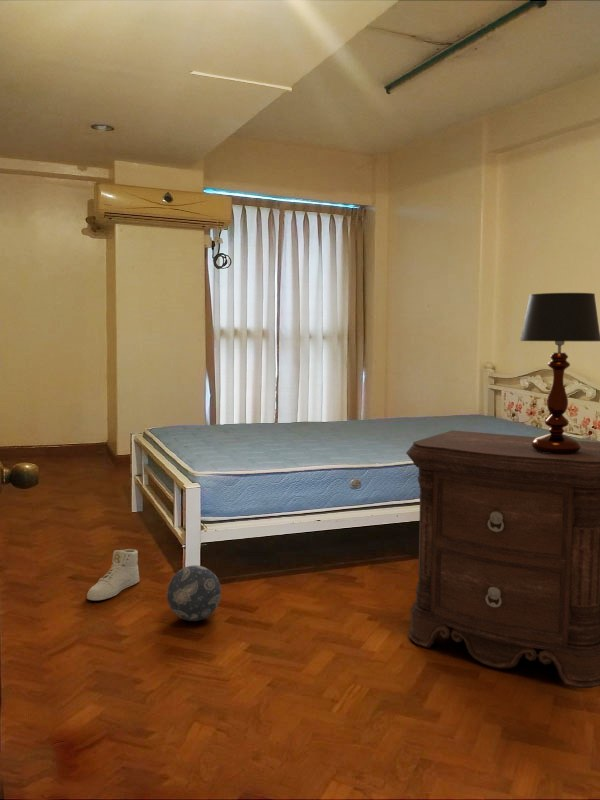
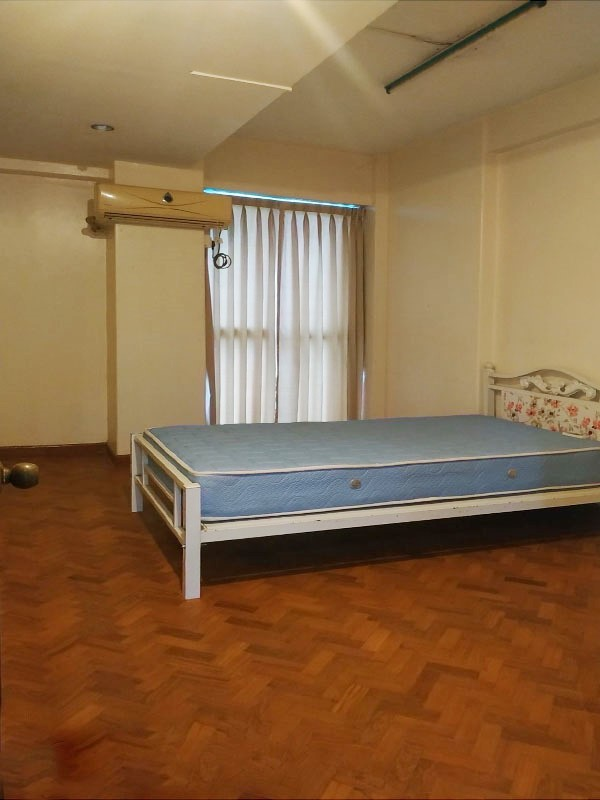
- table lamp [519,292,600,454]
- sneaker [86,548,140,601]
- nightstand [405,429,600,689]
- decorative ball [166,564,222,622]
